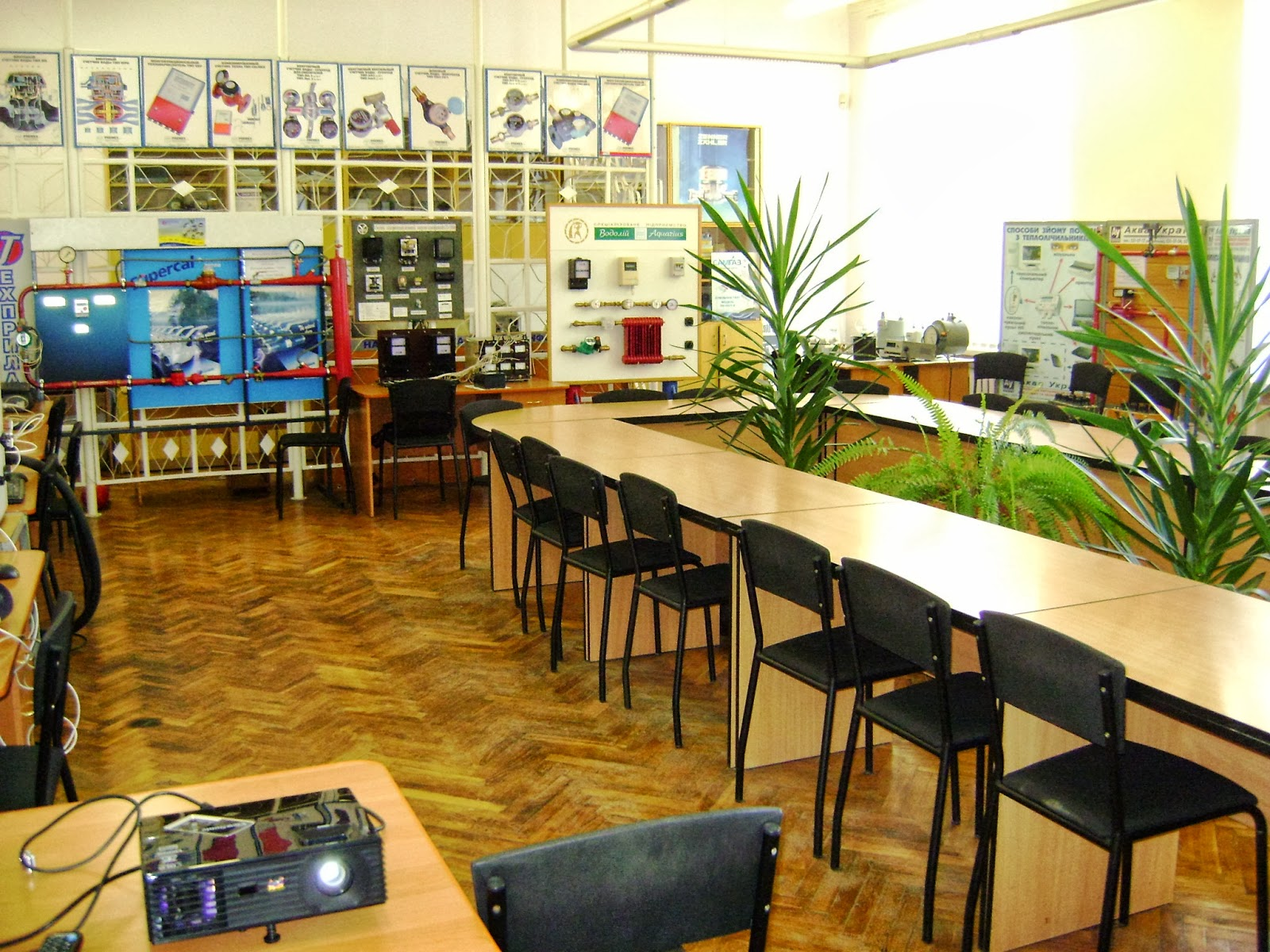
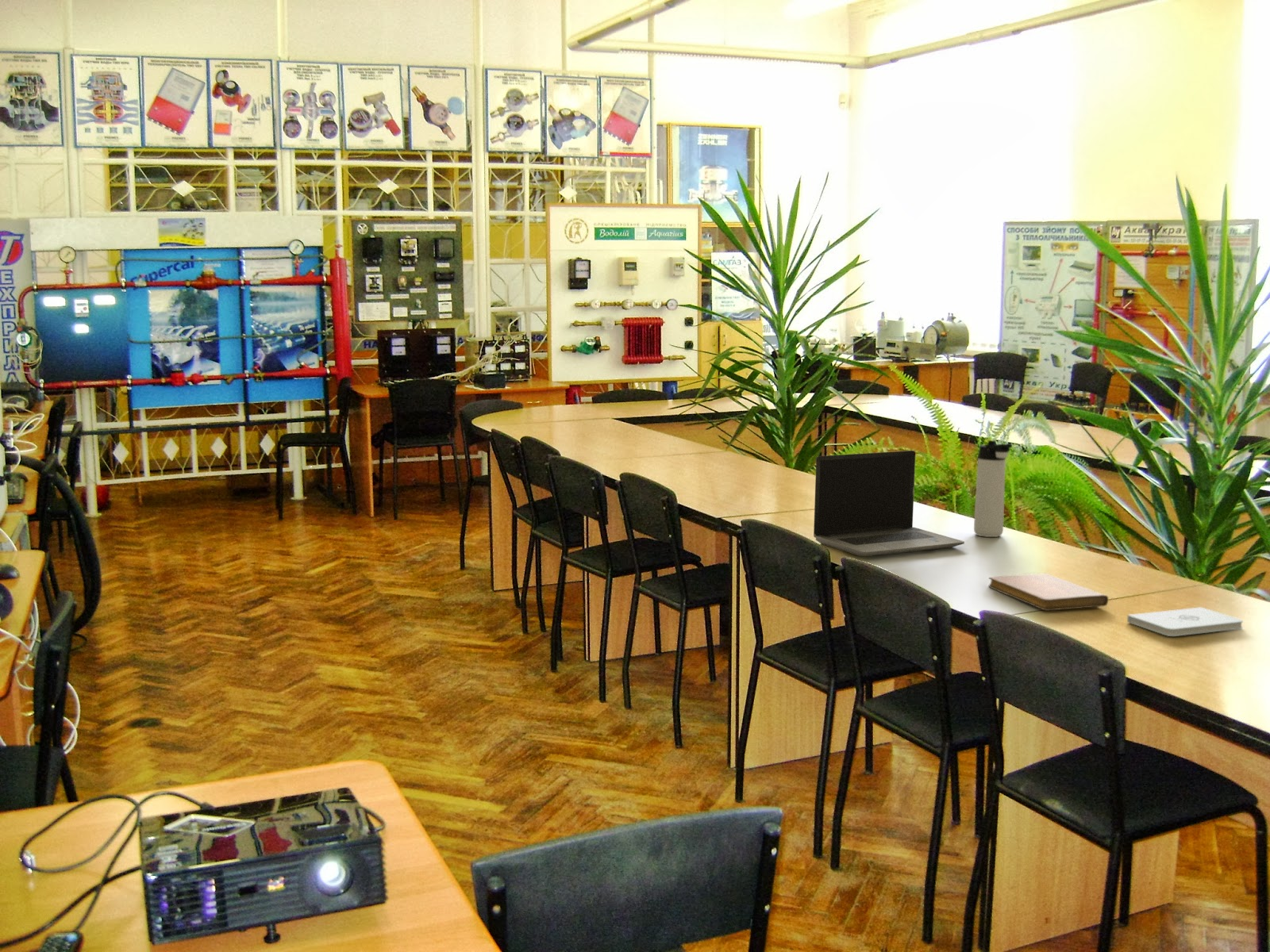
+ notebook [988,573,1109,612]
+ notepad [1126,606,1244,637]
+ laptop computer [813,450,965,557]
+ thermos bottle [973,440,1013,538]
